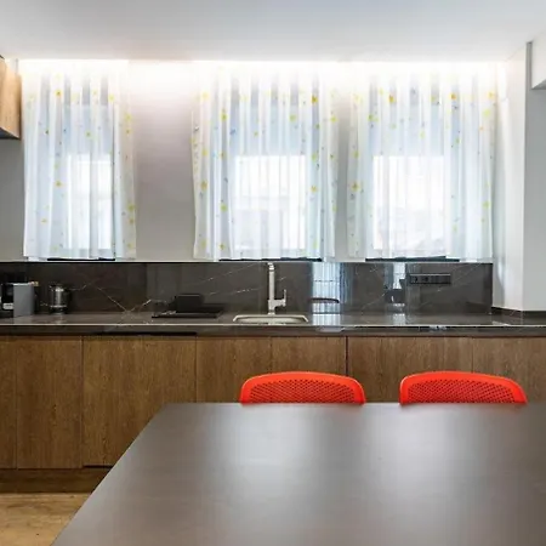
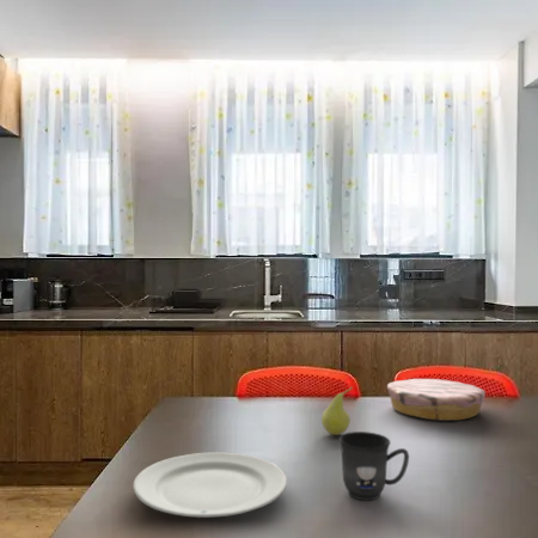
+ plate [386,378,487,422]
+ chinaware [132,451,288,519]
+ mug [337,430,410,501]
+ fruit [320,385,354,436]
